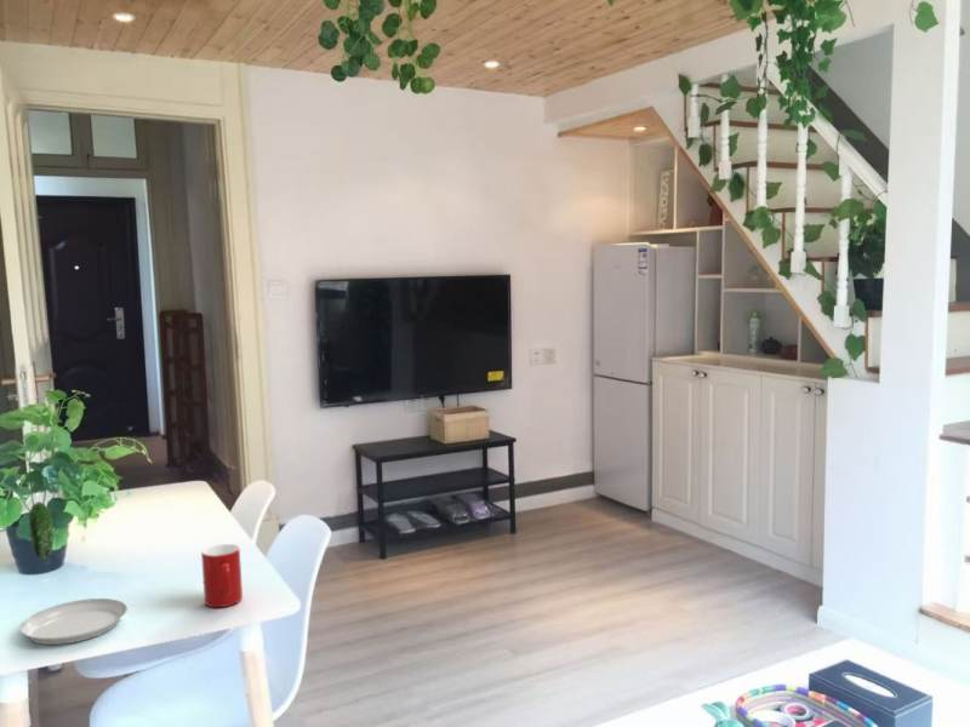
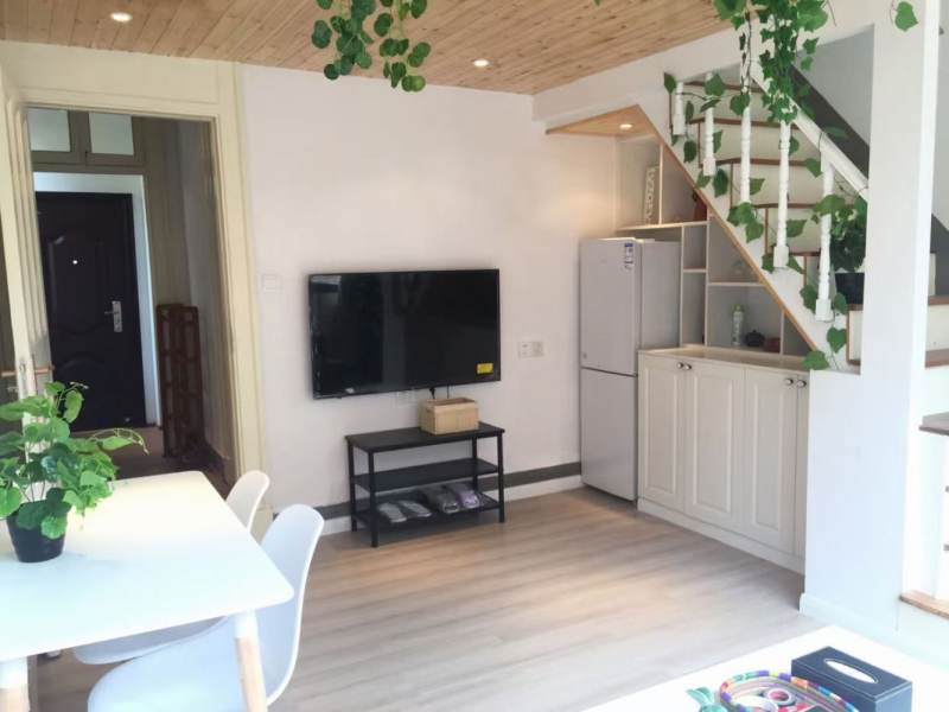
- cup [200,543,244,608]
- plate [19,500,129,646]
